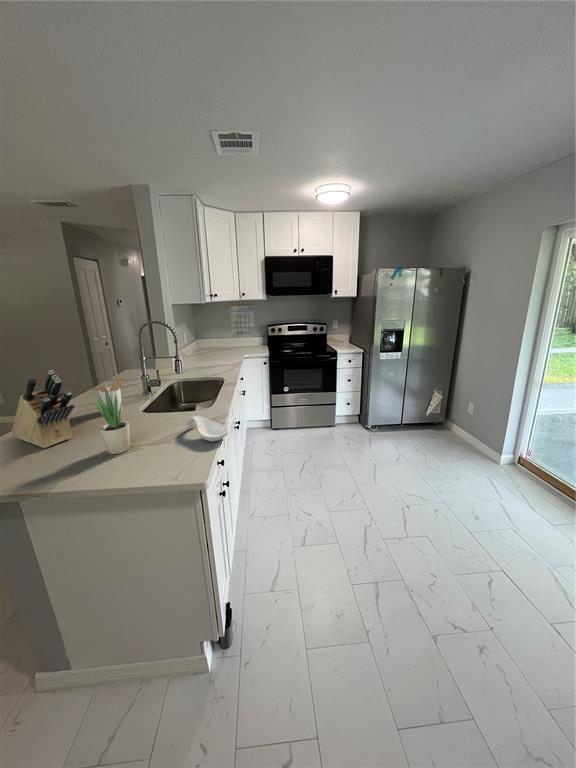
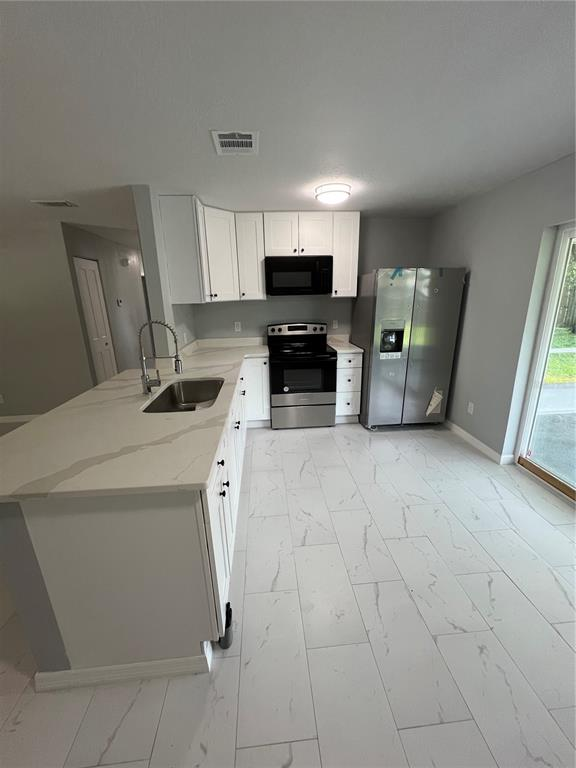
- spoon rest [184,415,230,442]
- potted plant [90,383,131,455]
- knife block [11,369,75,449]
- calendar [229,302,256,338]
- utensil holder [96,375,127,413]
